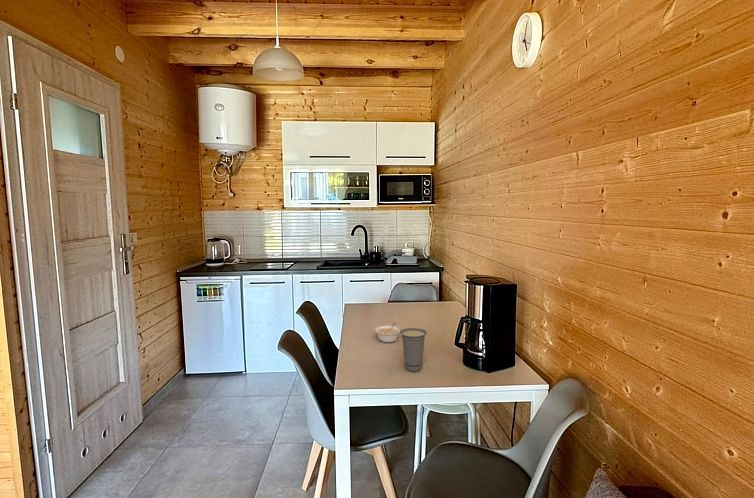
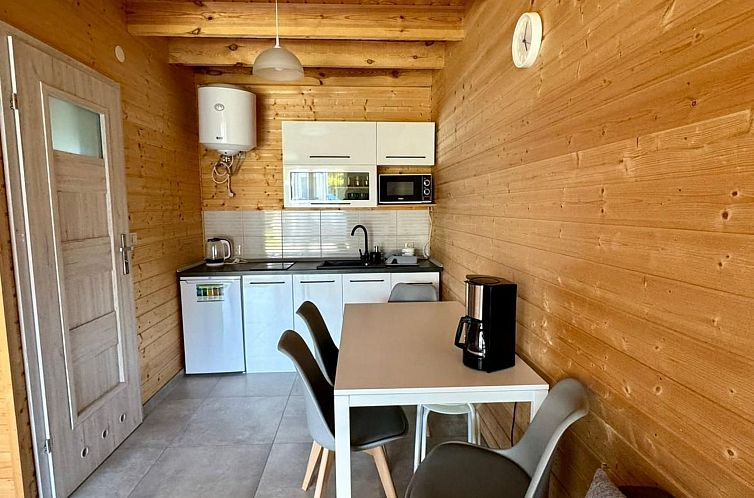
- cup [399,327,428,373]
- legume [374,322,401,343]
